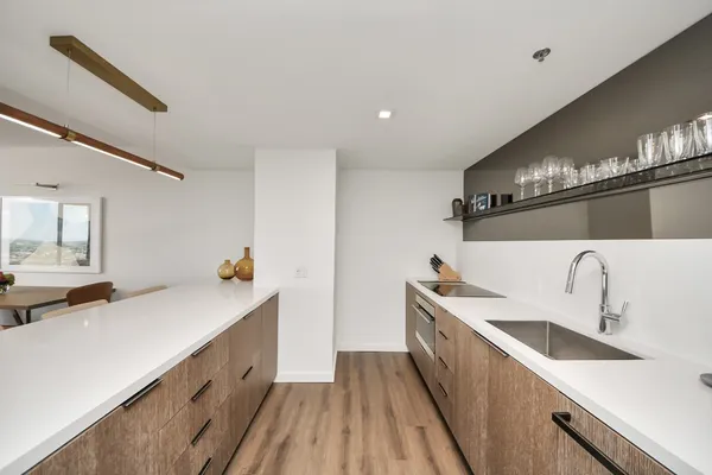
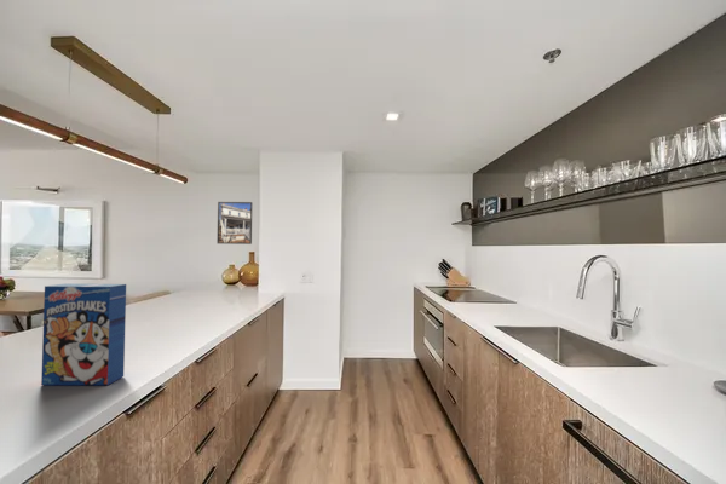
+ cereal box [40,282,127,386]
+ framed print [215,201,253,246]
